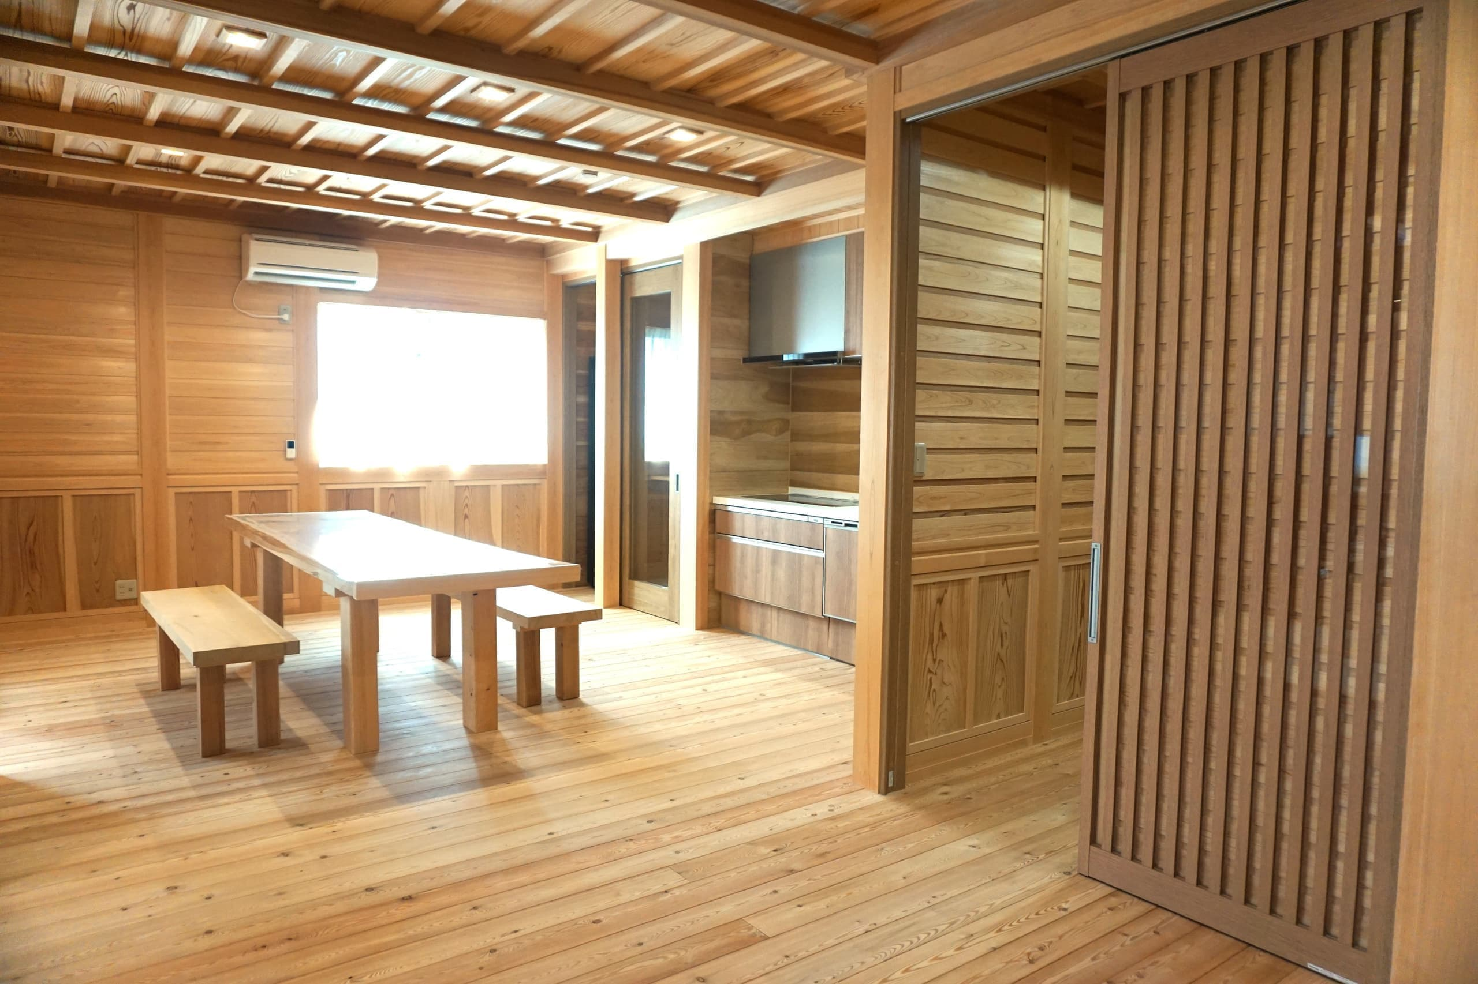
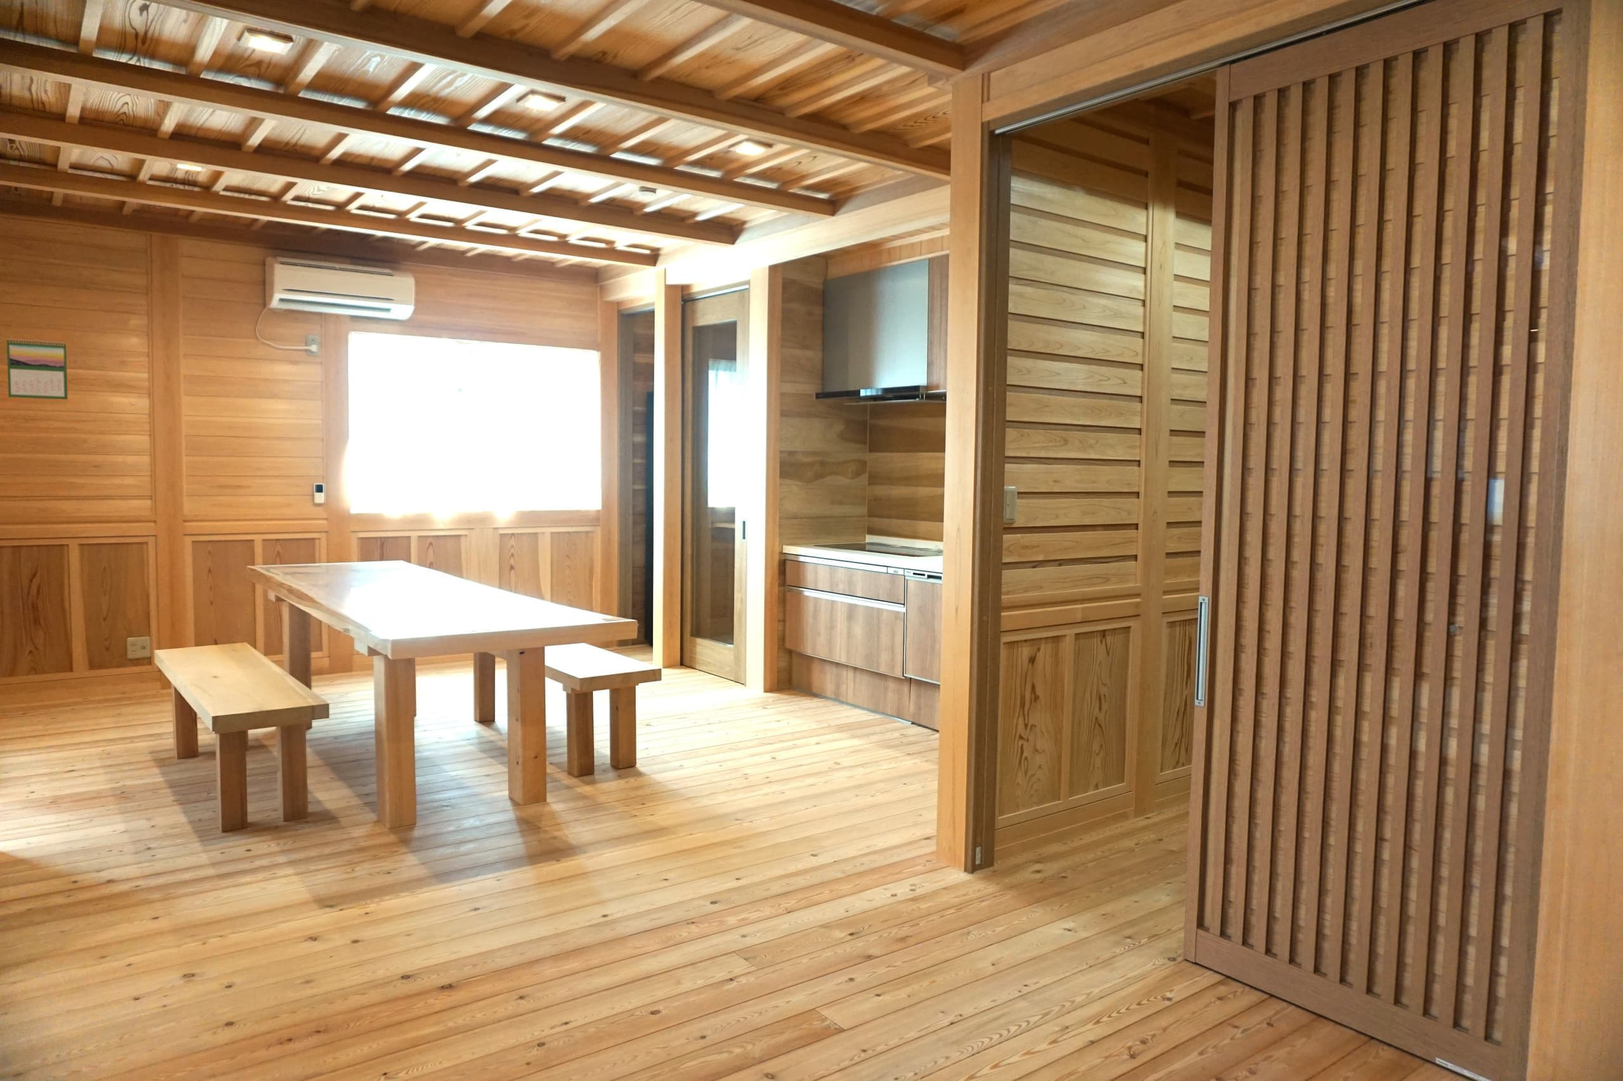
+ calendar [6,338,69,401]
